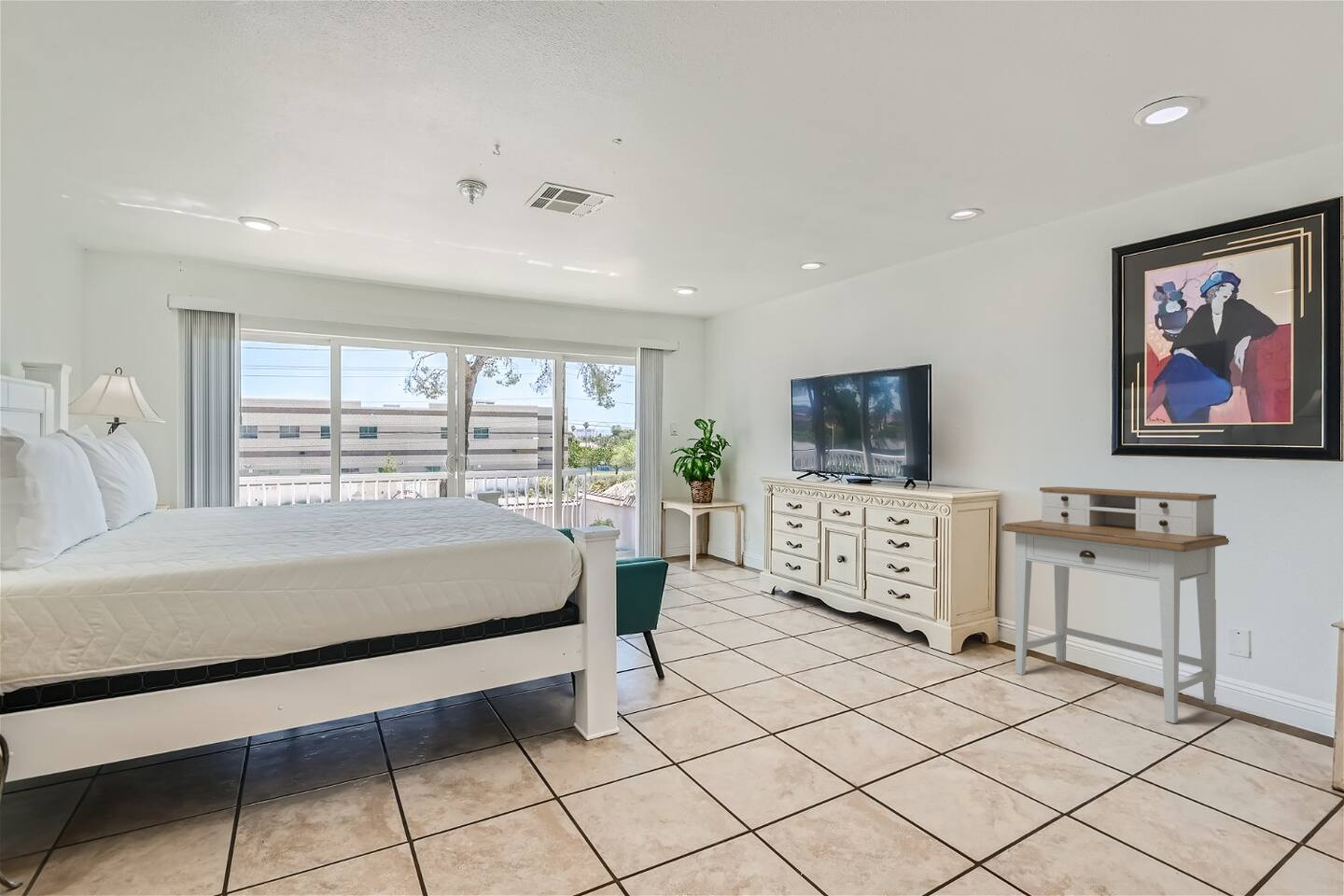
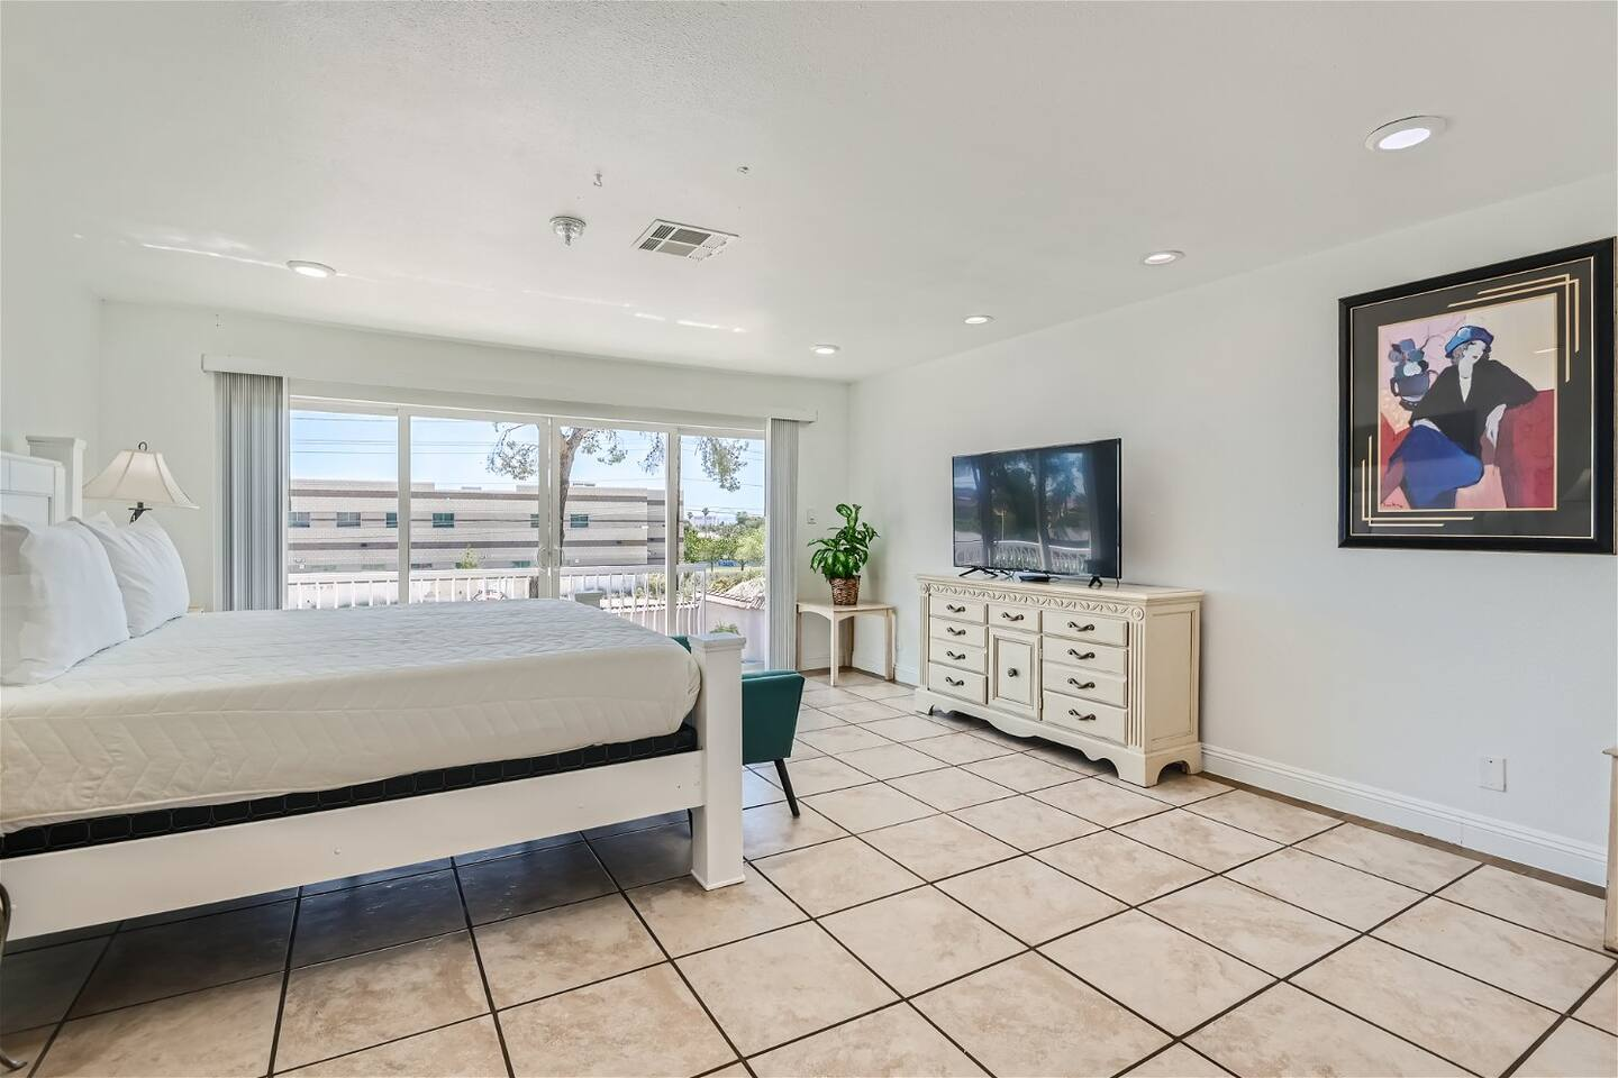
- desk [1001,485,1229,724]
